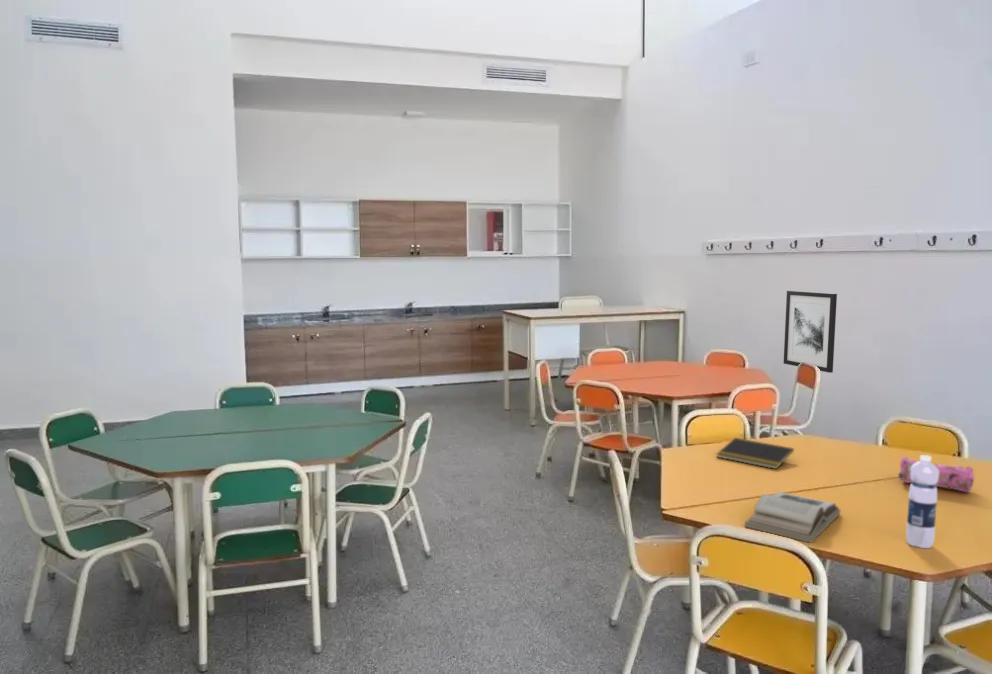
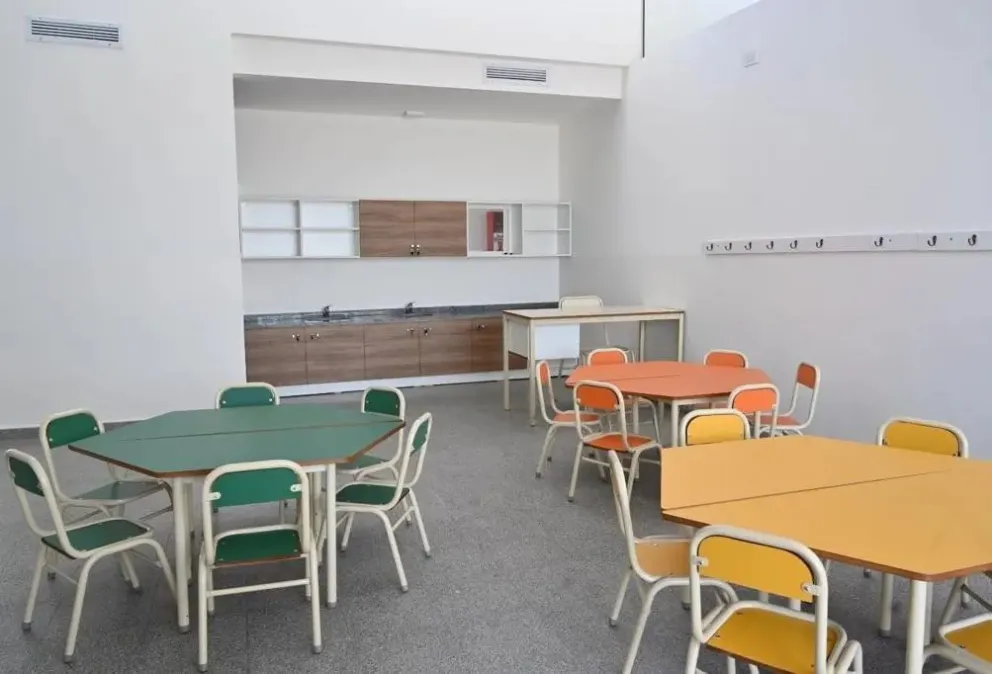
- book [744,491,841,544]
- notepad [716,437,795,470]
- wall art [783,290,838,374]
- water bottle [905,454,939,549]
- pencil case [897,455,975,494]
